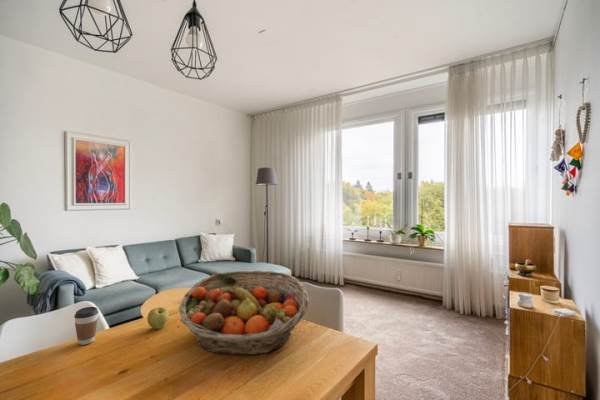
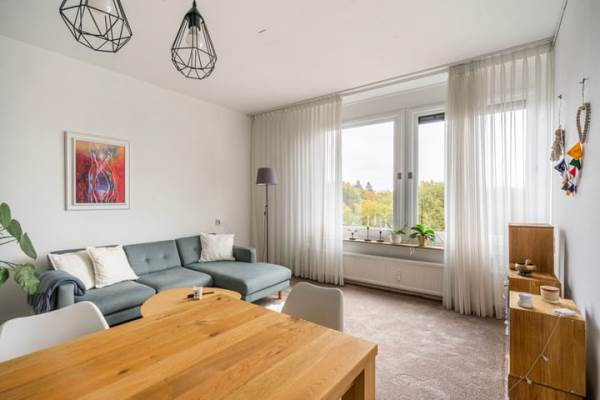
- apple [146,306,170,330]
- coffee cup [73,306,99,346]
- fruit basket [178,269,310,356]
